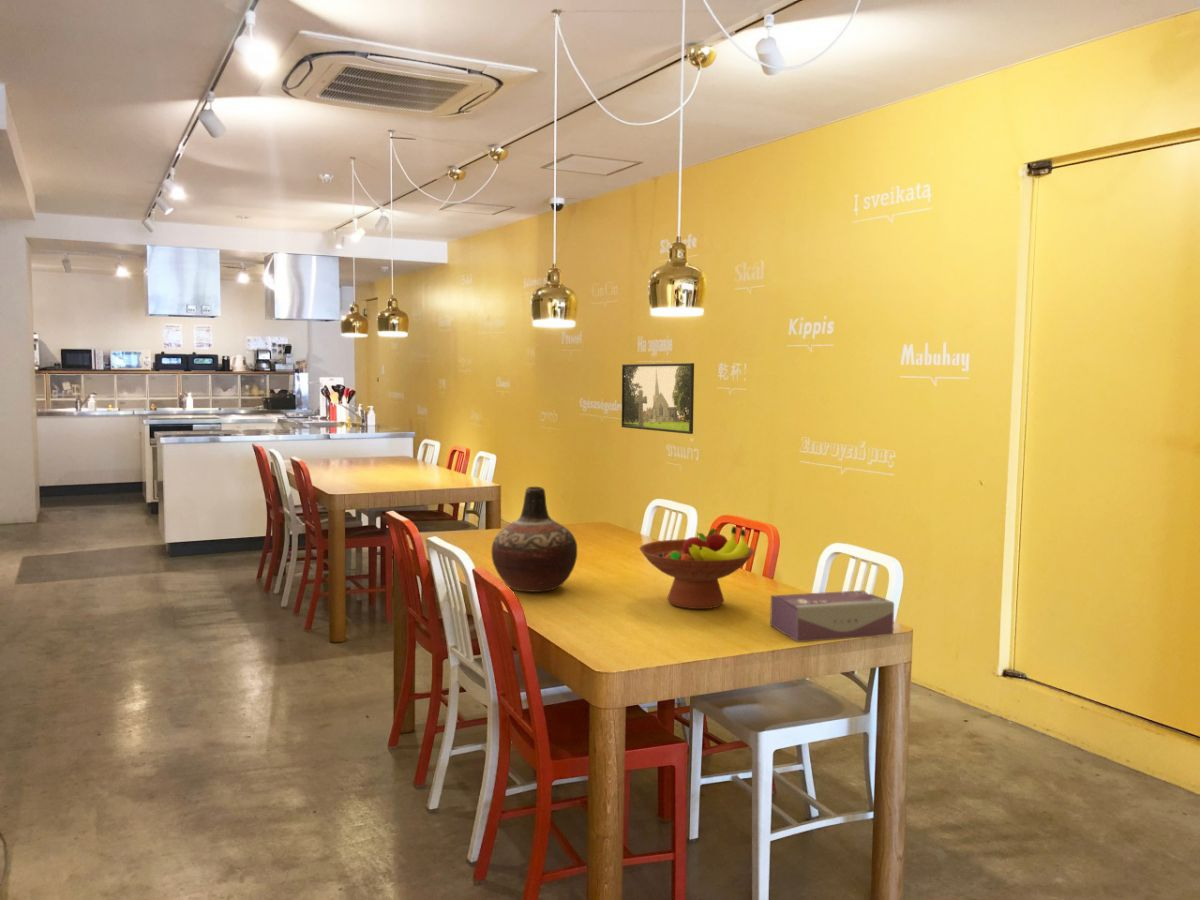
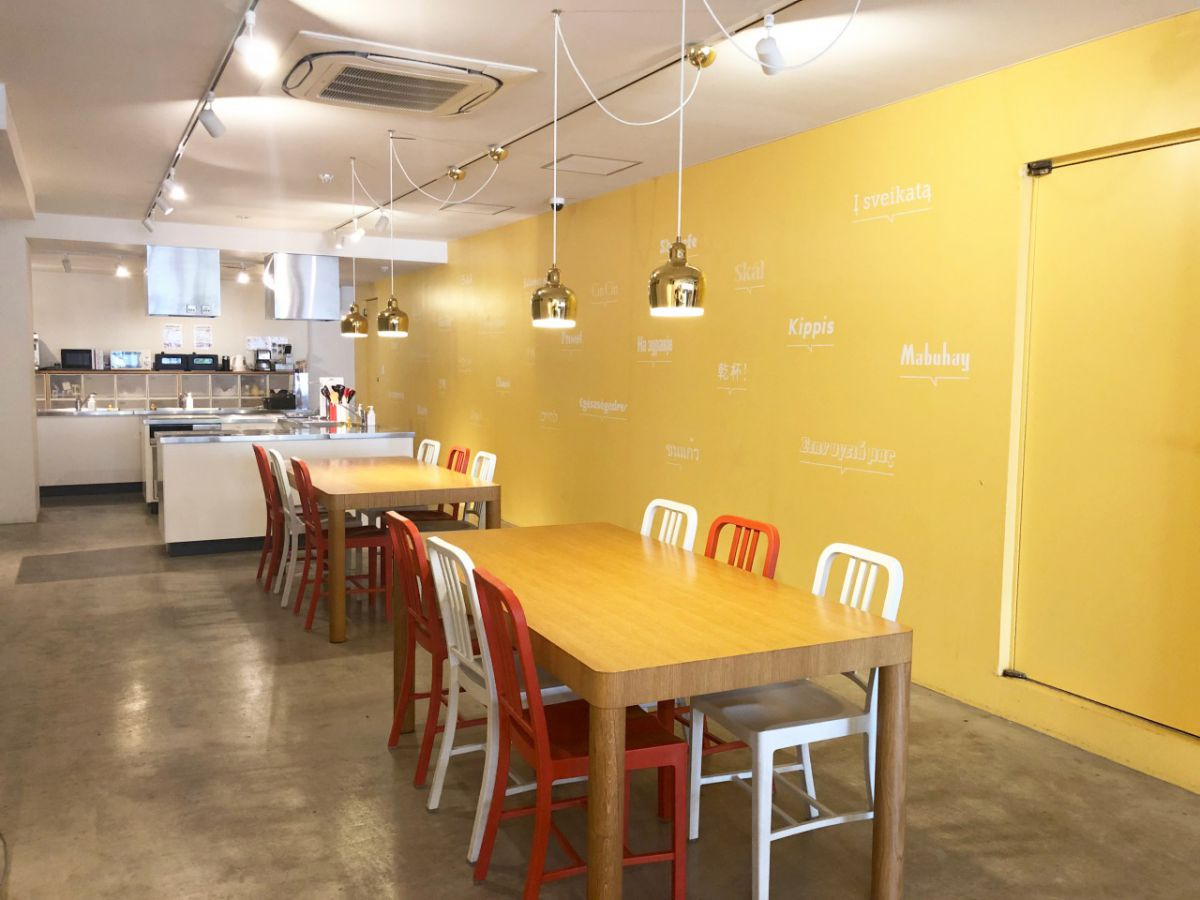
- fruit bowl [638,526,755,610]
- tissue box [769,589,895,643]
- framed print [621,362,695,435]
- vase [491,486,578,593]
